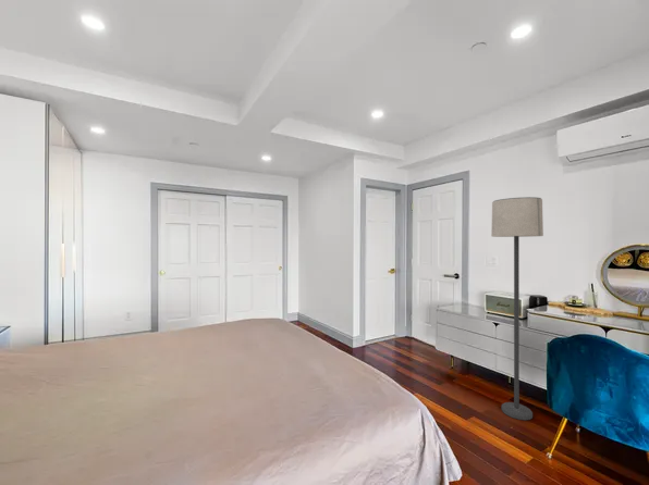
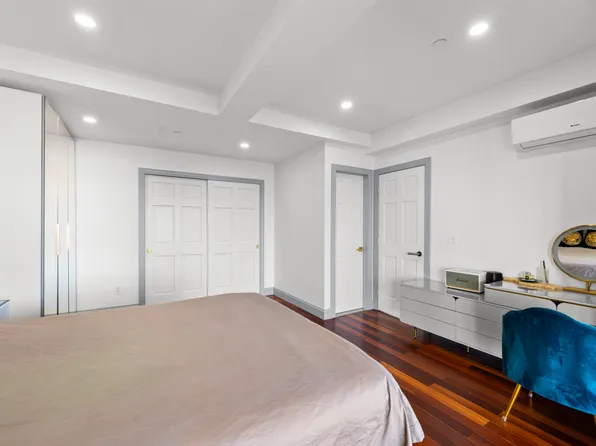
- lamp [490,196,544,421]
